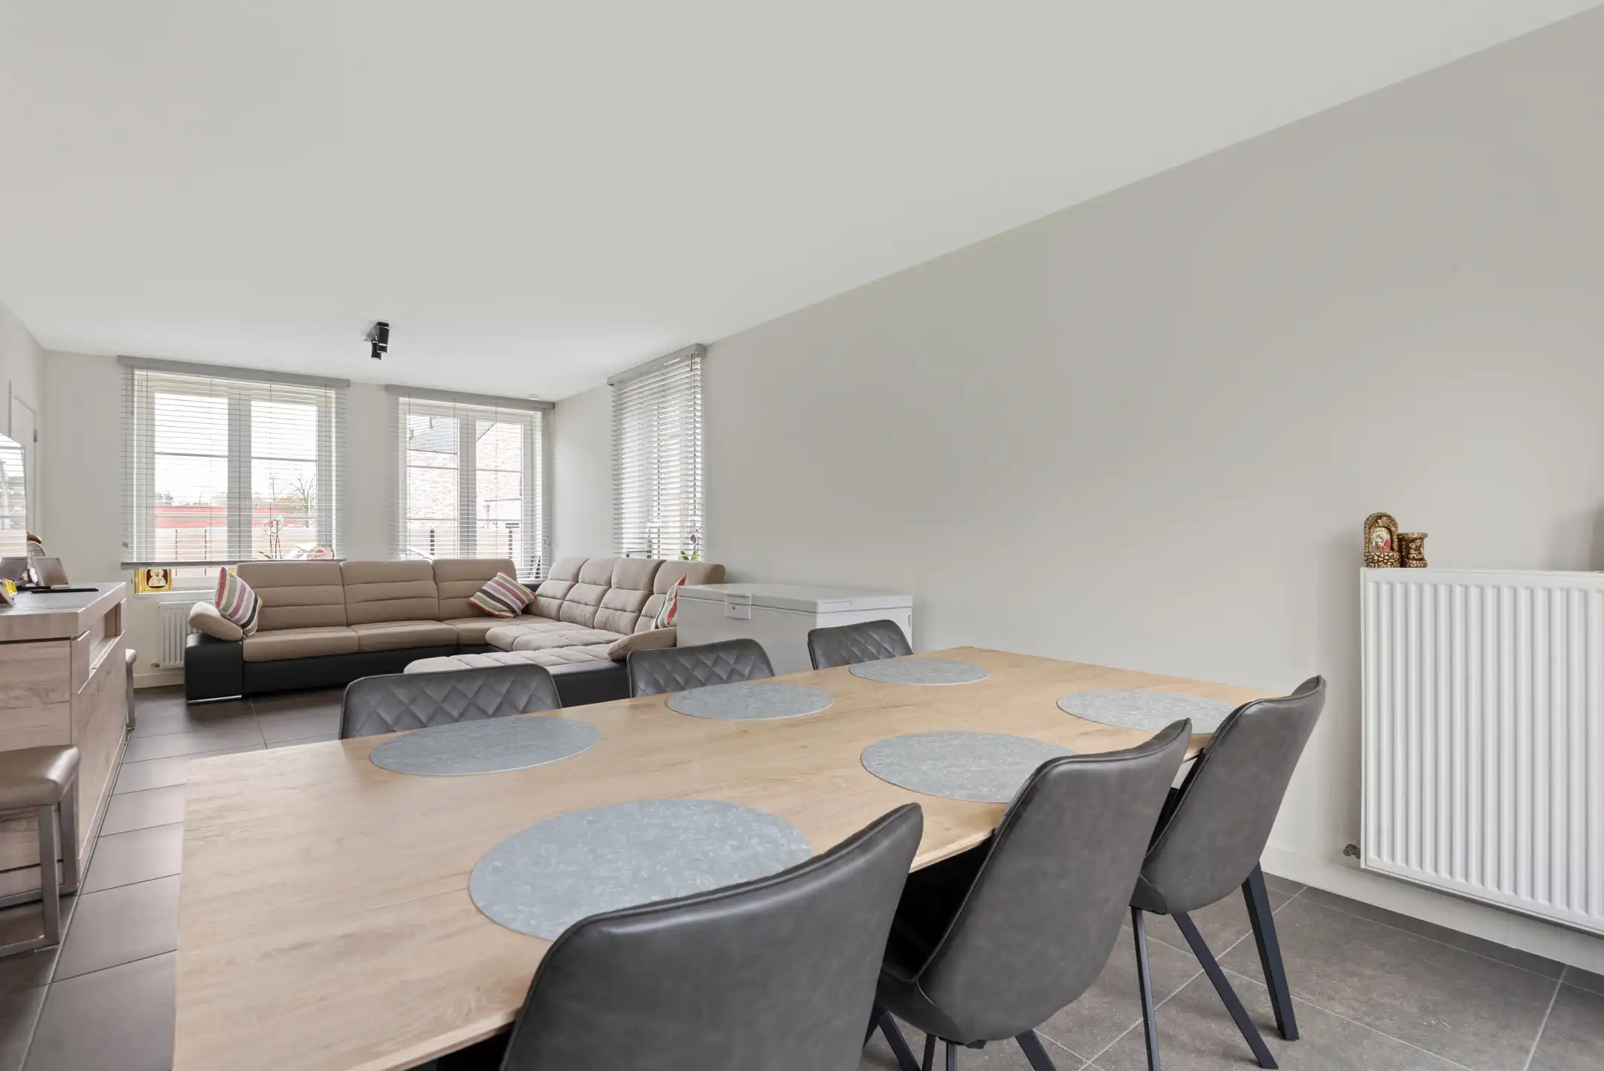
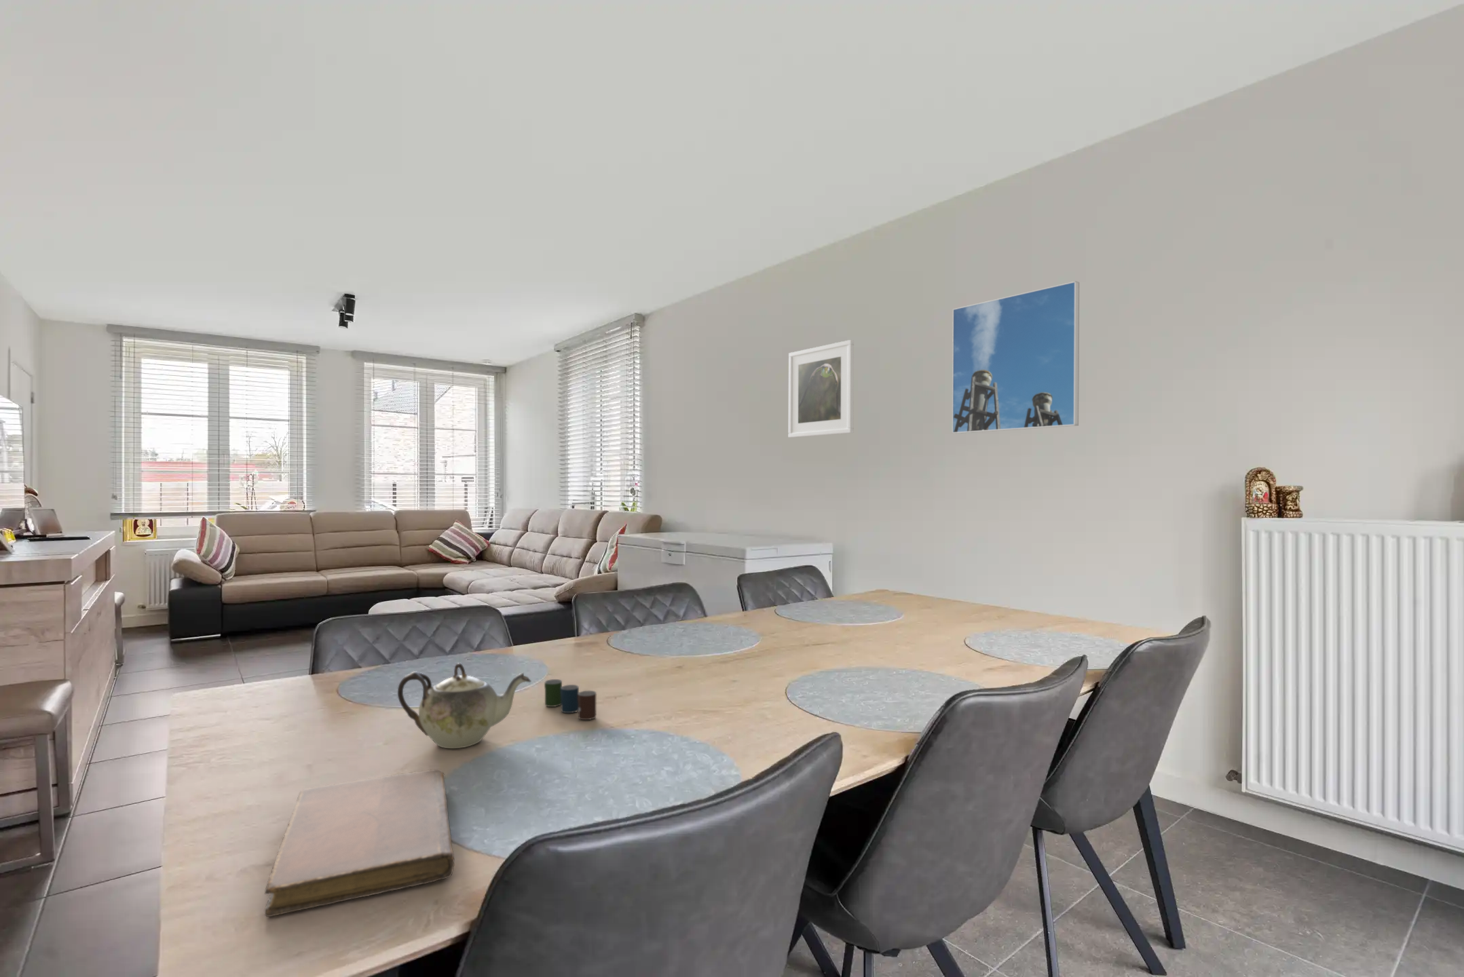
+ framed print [788,339,854,438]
+ cup [543,678,598,721]
+ notebook [264,769,455,917]
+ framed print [951,280,1080,434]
+ teapot [397,662,532,749]
